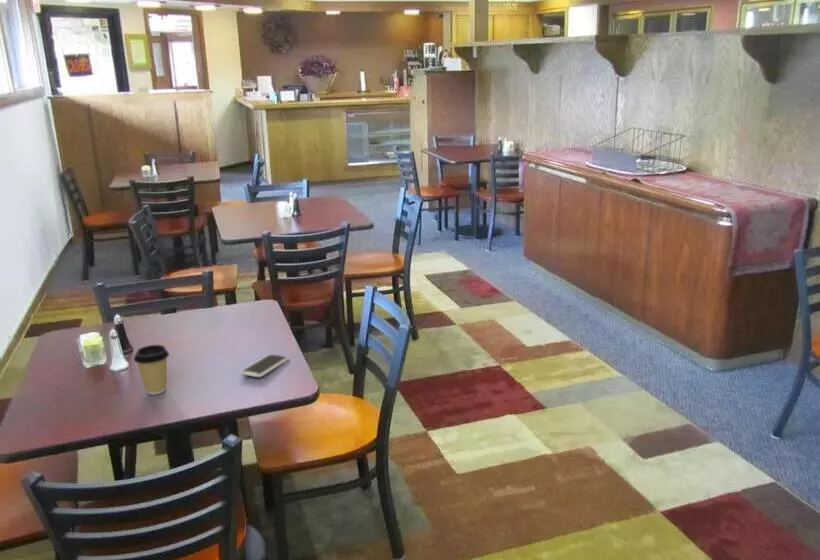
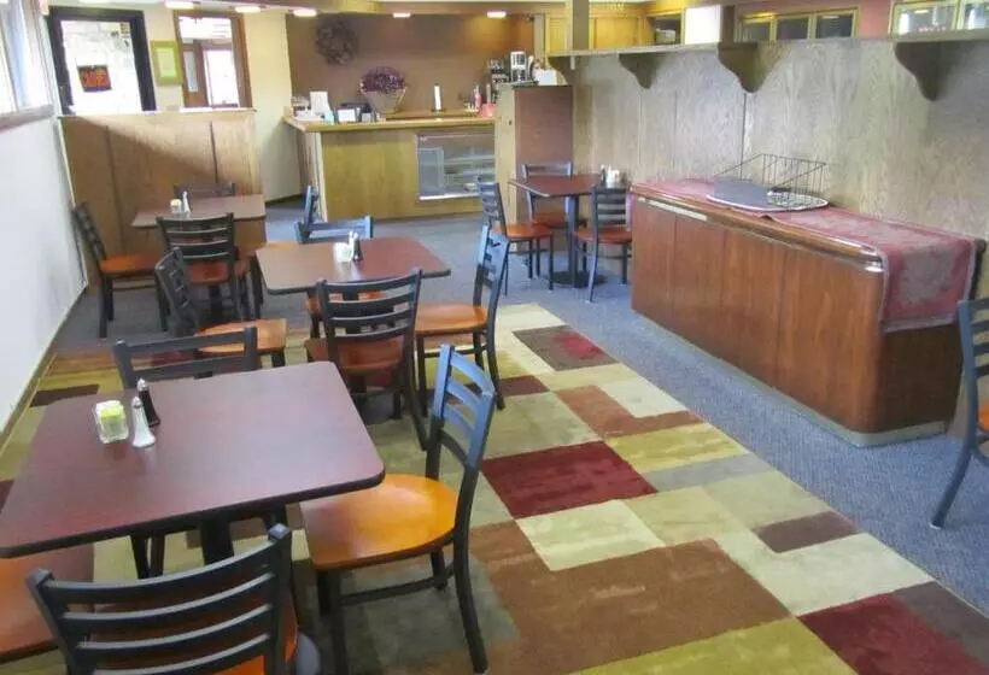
- coffee cup [133,344,170,396]
- smartphone [240,353,290,378]
